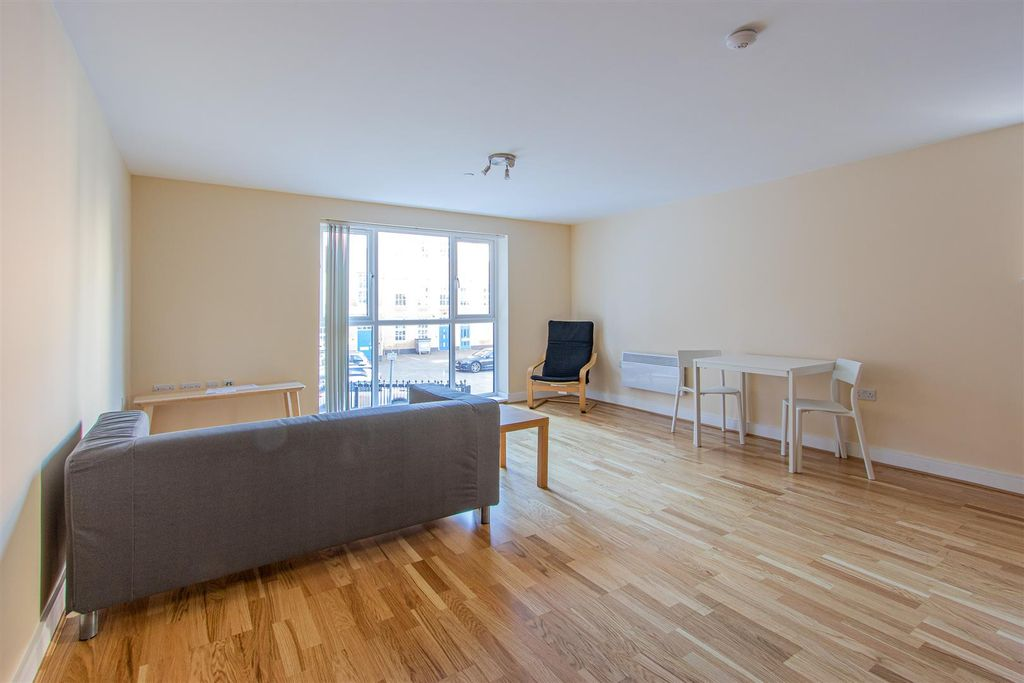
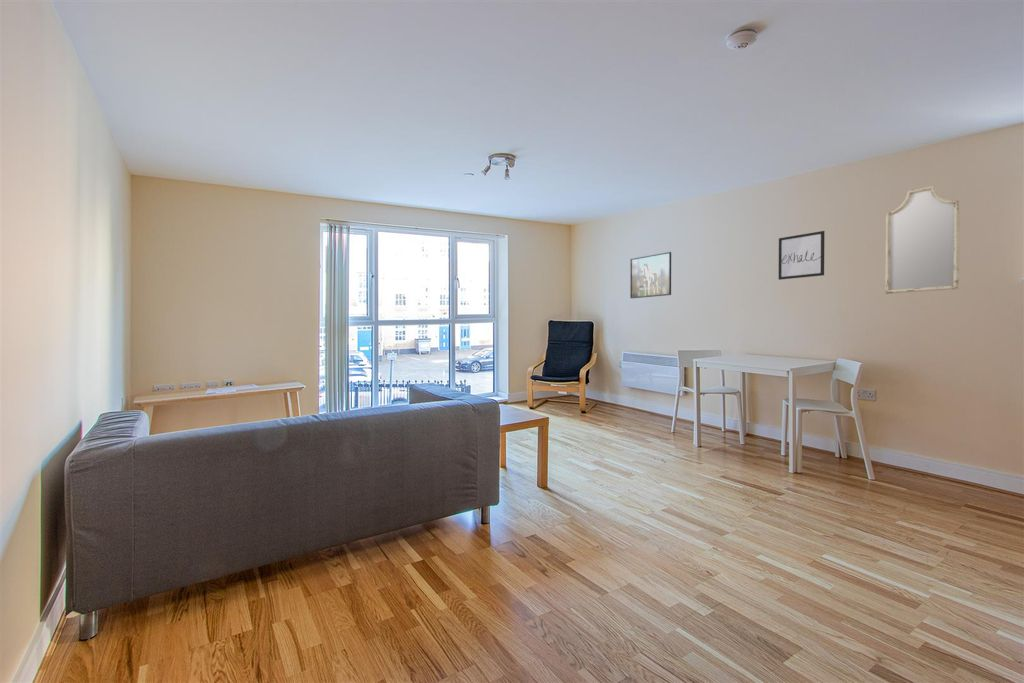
+ home mirror [884,184,961,295]
+ wall art [778,230,826,281]
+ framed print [629,251,672,299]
